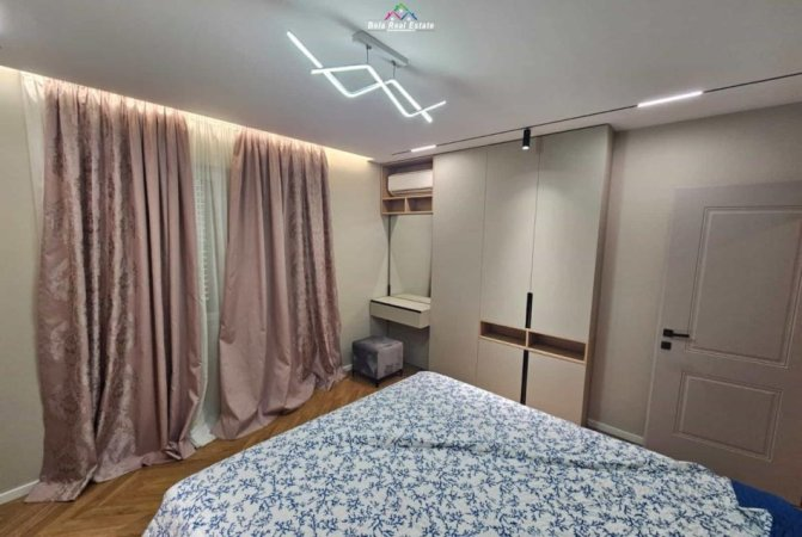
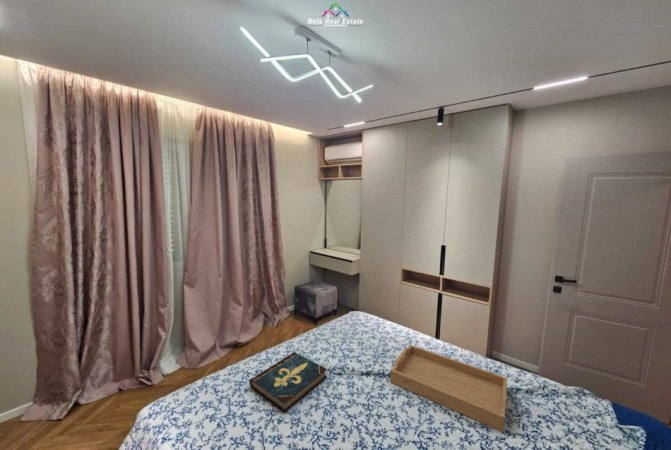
+ serving tray [389,344,508,433]
+ book [249,351,328,413]
